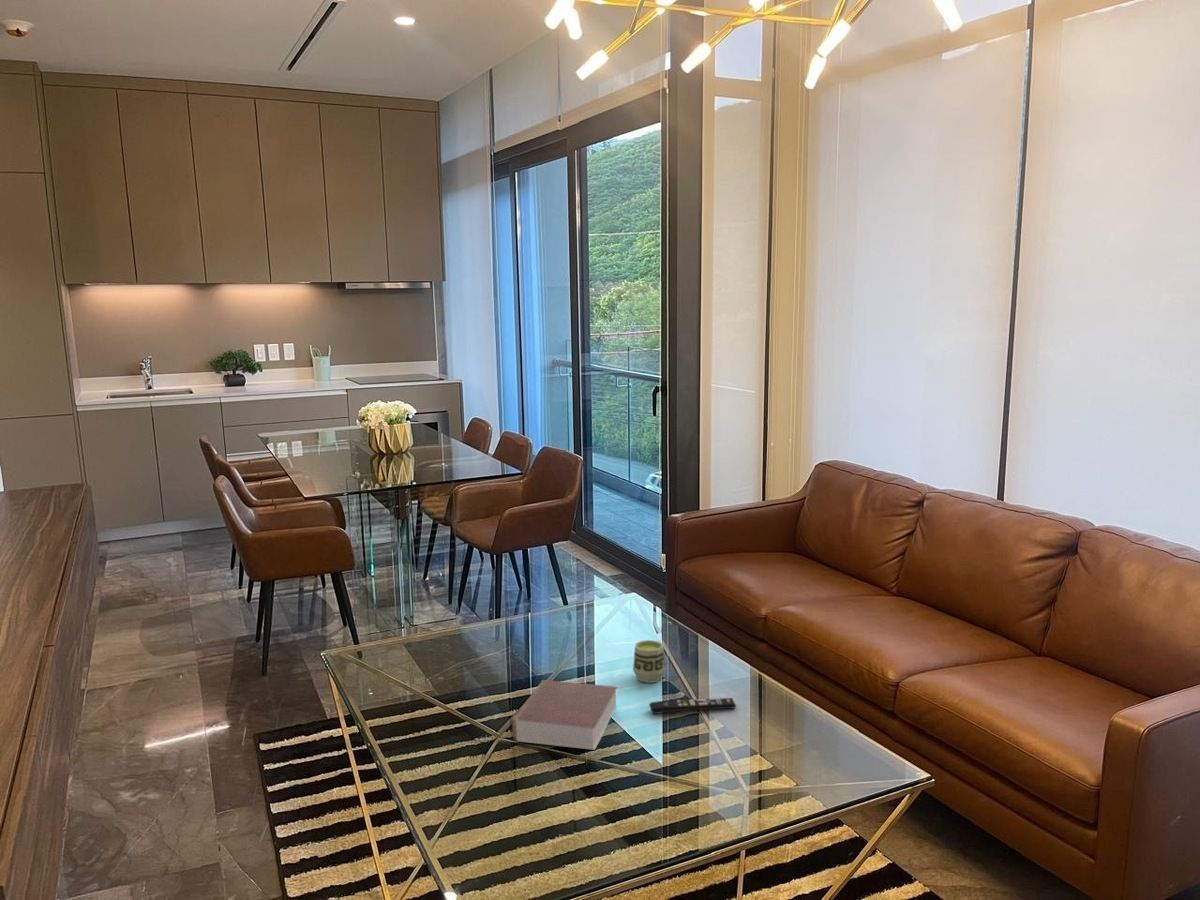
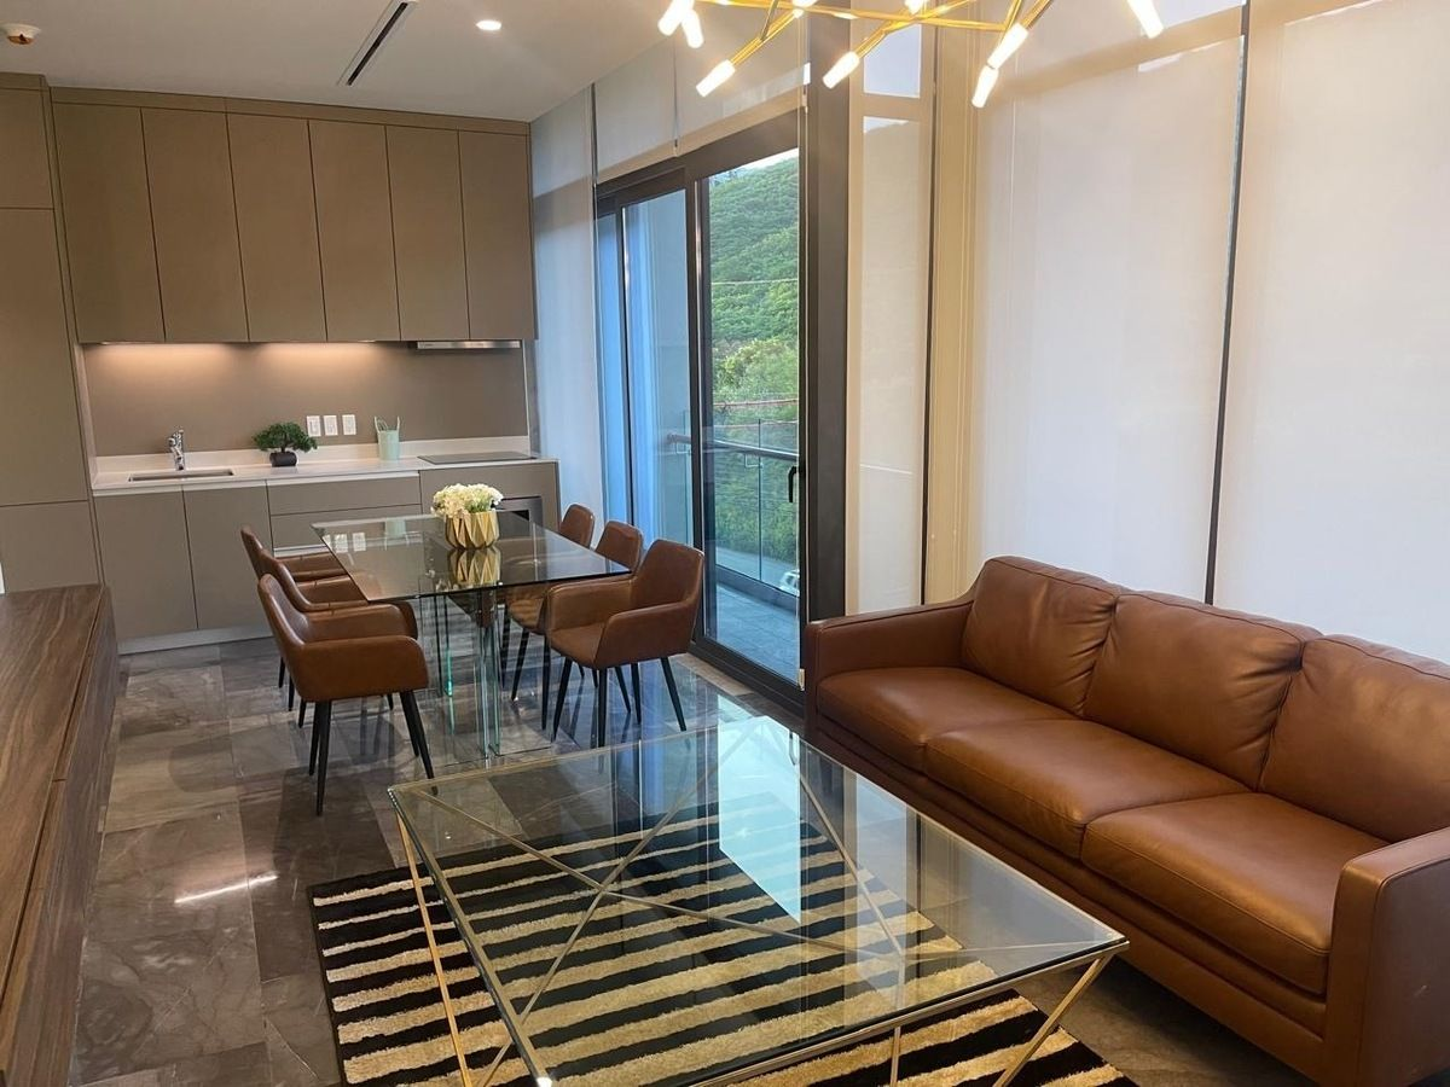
- cup [632,639,667,684]
- book [511,679,618,751]
- remote control [648,697,737,715]
